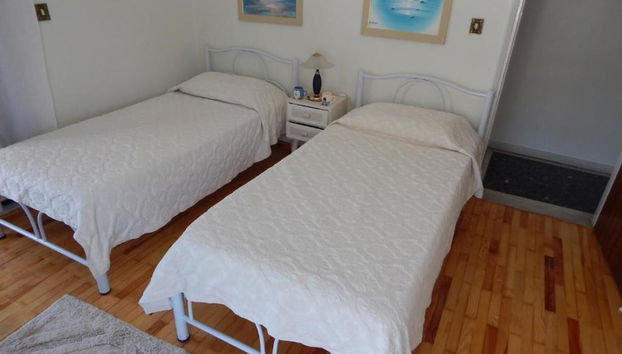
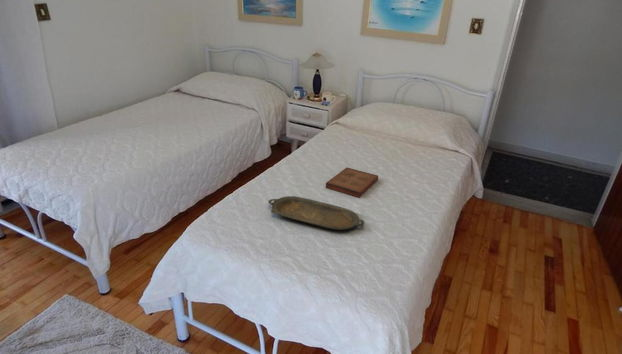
+ book [325,166,379,198]
+ serving tray [267,195,365,231]
